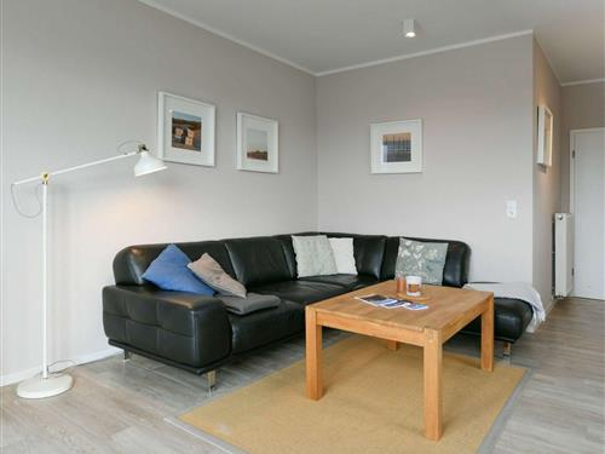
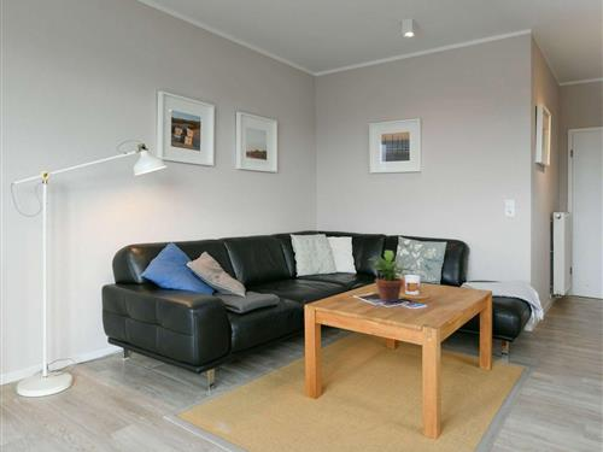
+ potted plant [367,250,414,304]
